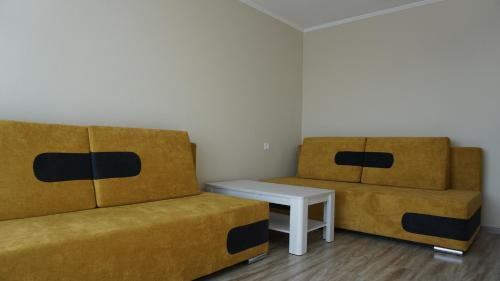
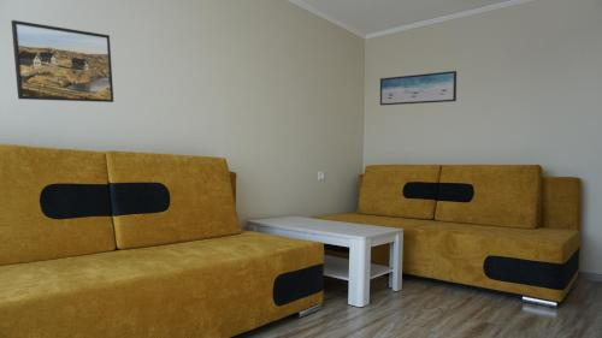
+ wall art [379,70,458,106]
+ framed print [10,19,114,103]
